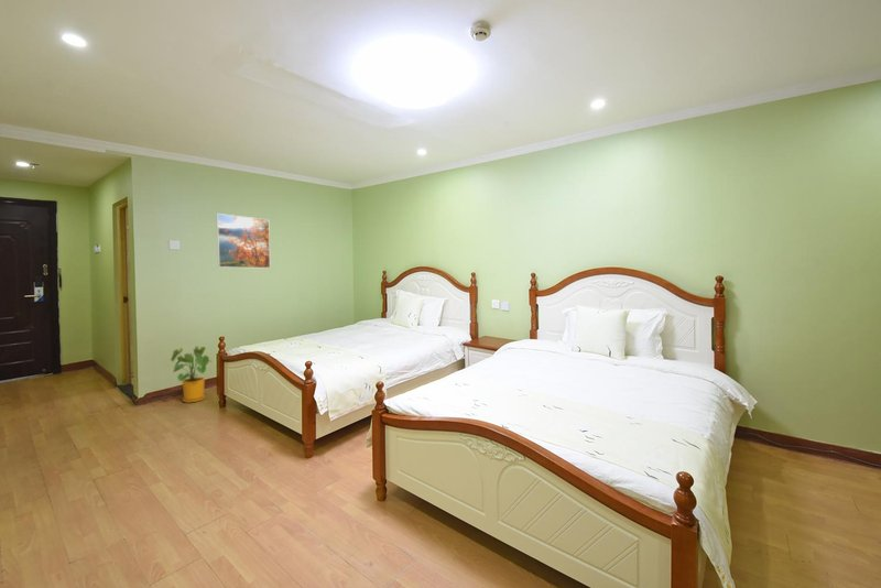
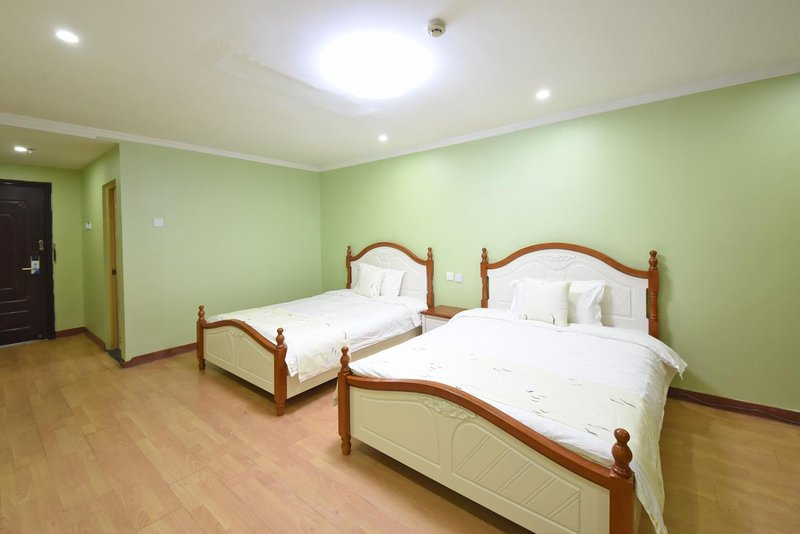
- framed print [215,213,271,270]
- house plant [170,346,211,404]
